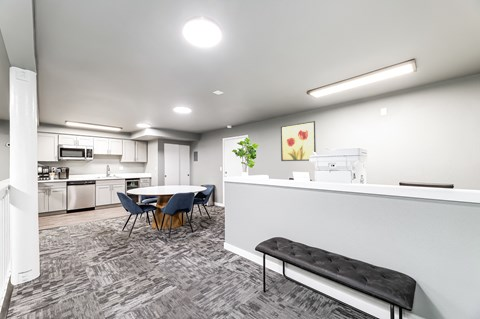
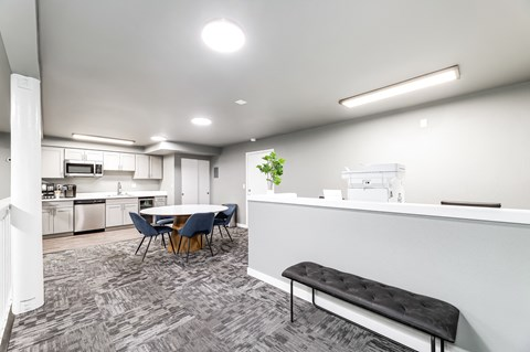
- wall art [280,120,317,162]
